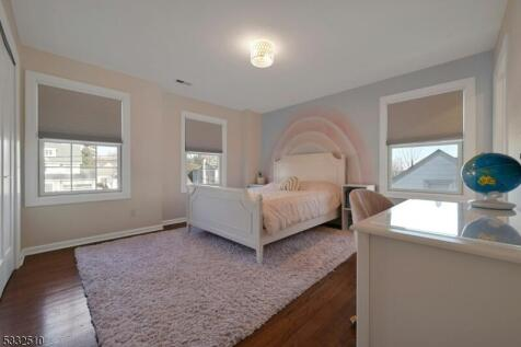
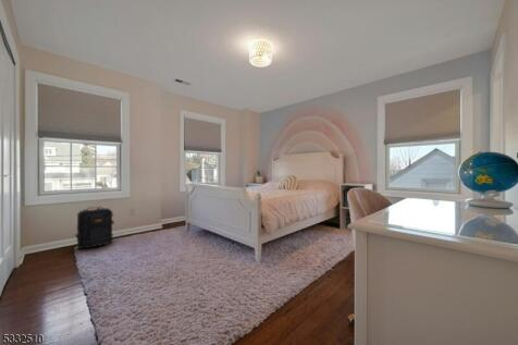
+ backpack [74,206,115,250]
